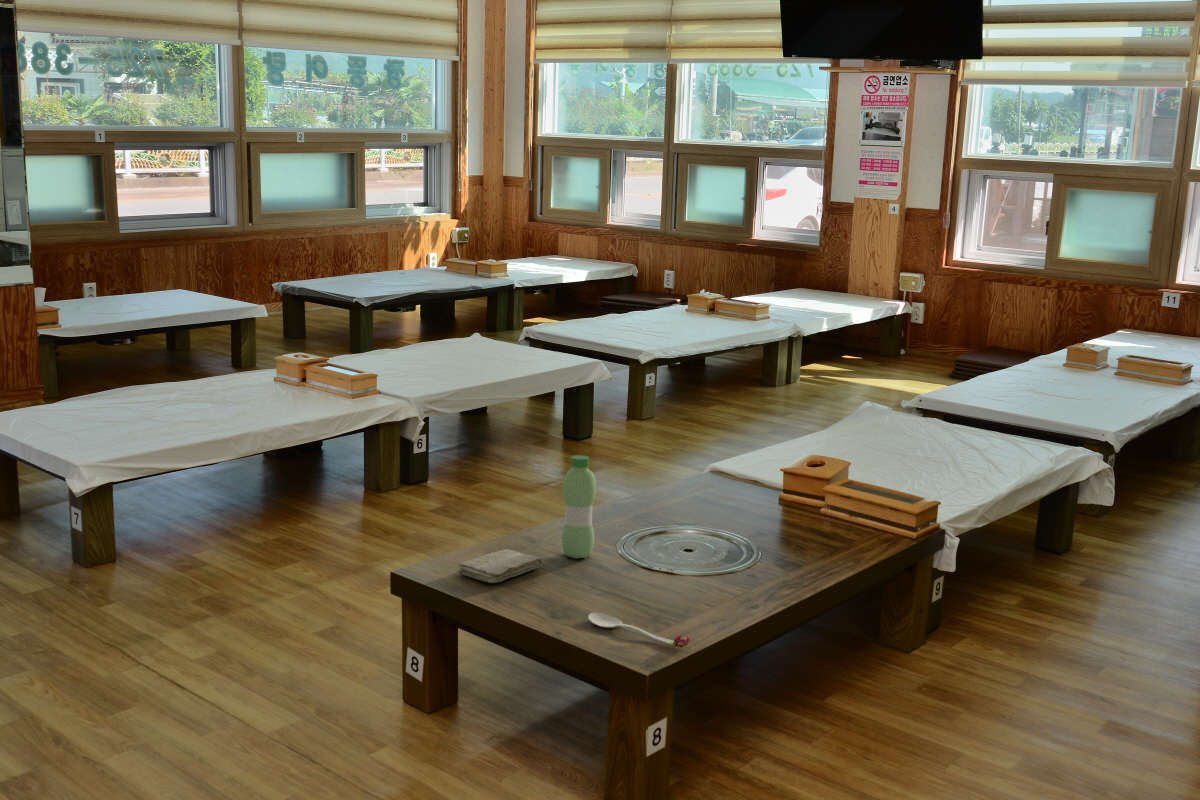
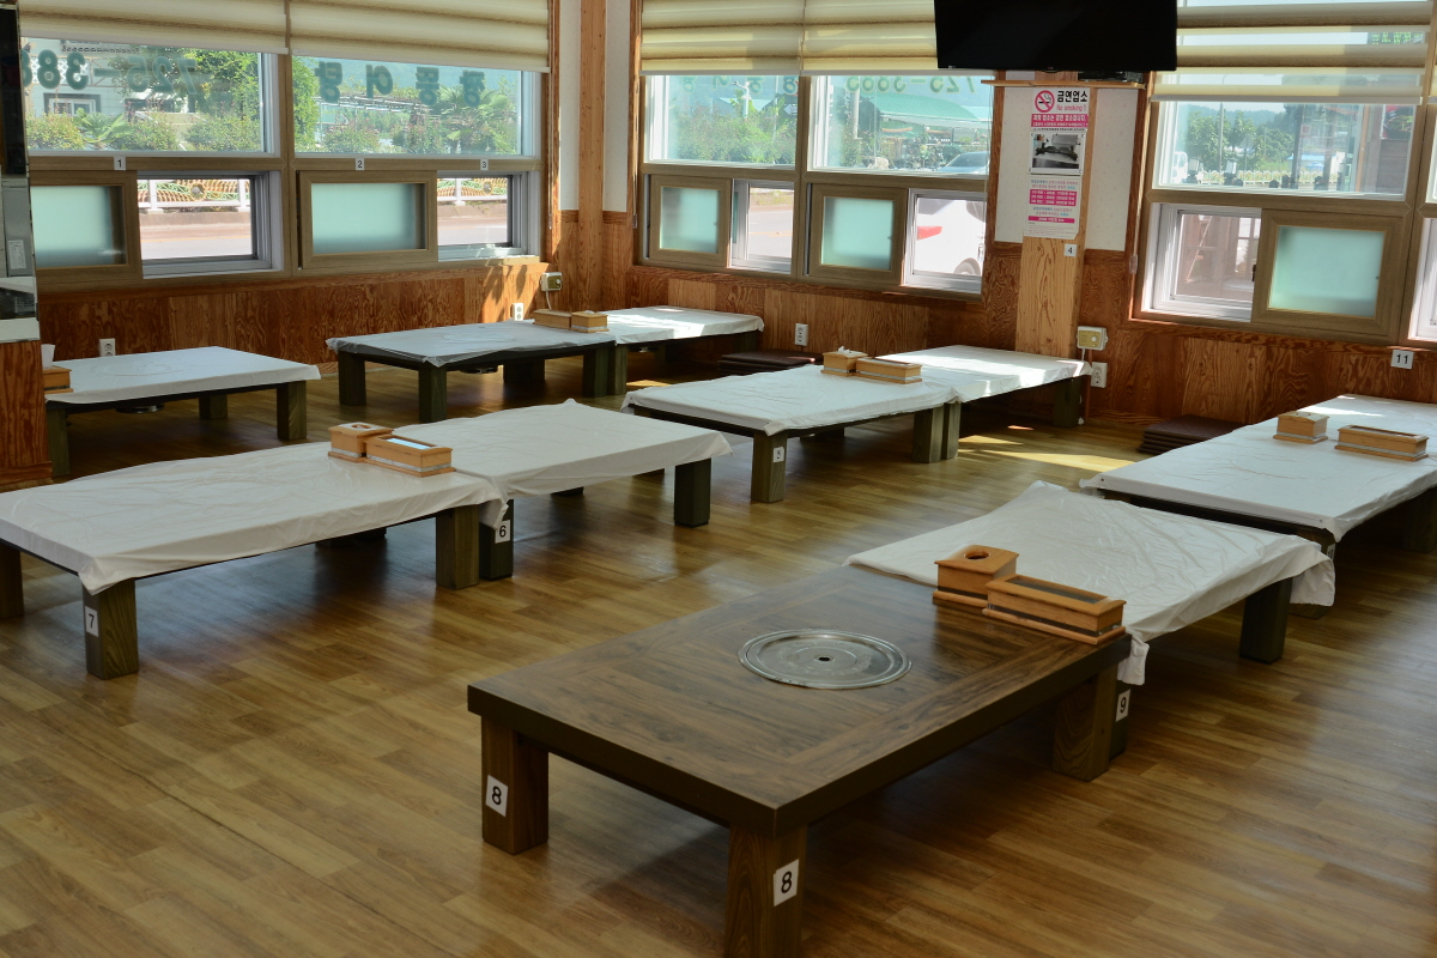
- spoon [587,612,693,649]
- washcloth [457,548,543,584]
- water bottle [561,454,597,560]
